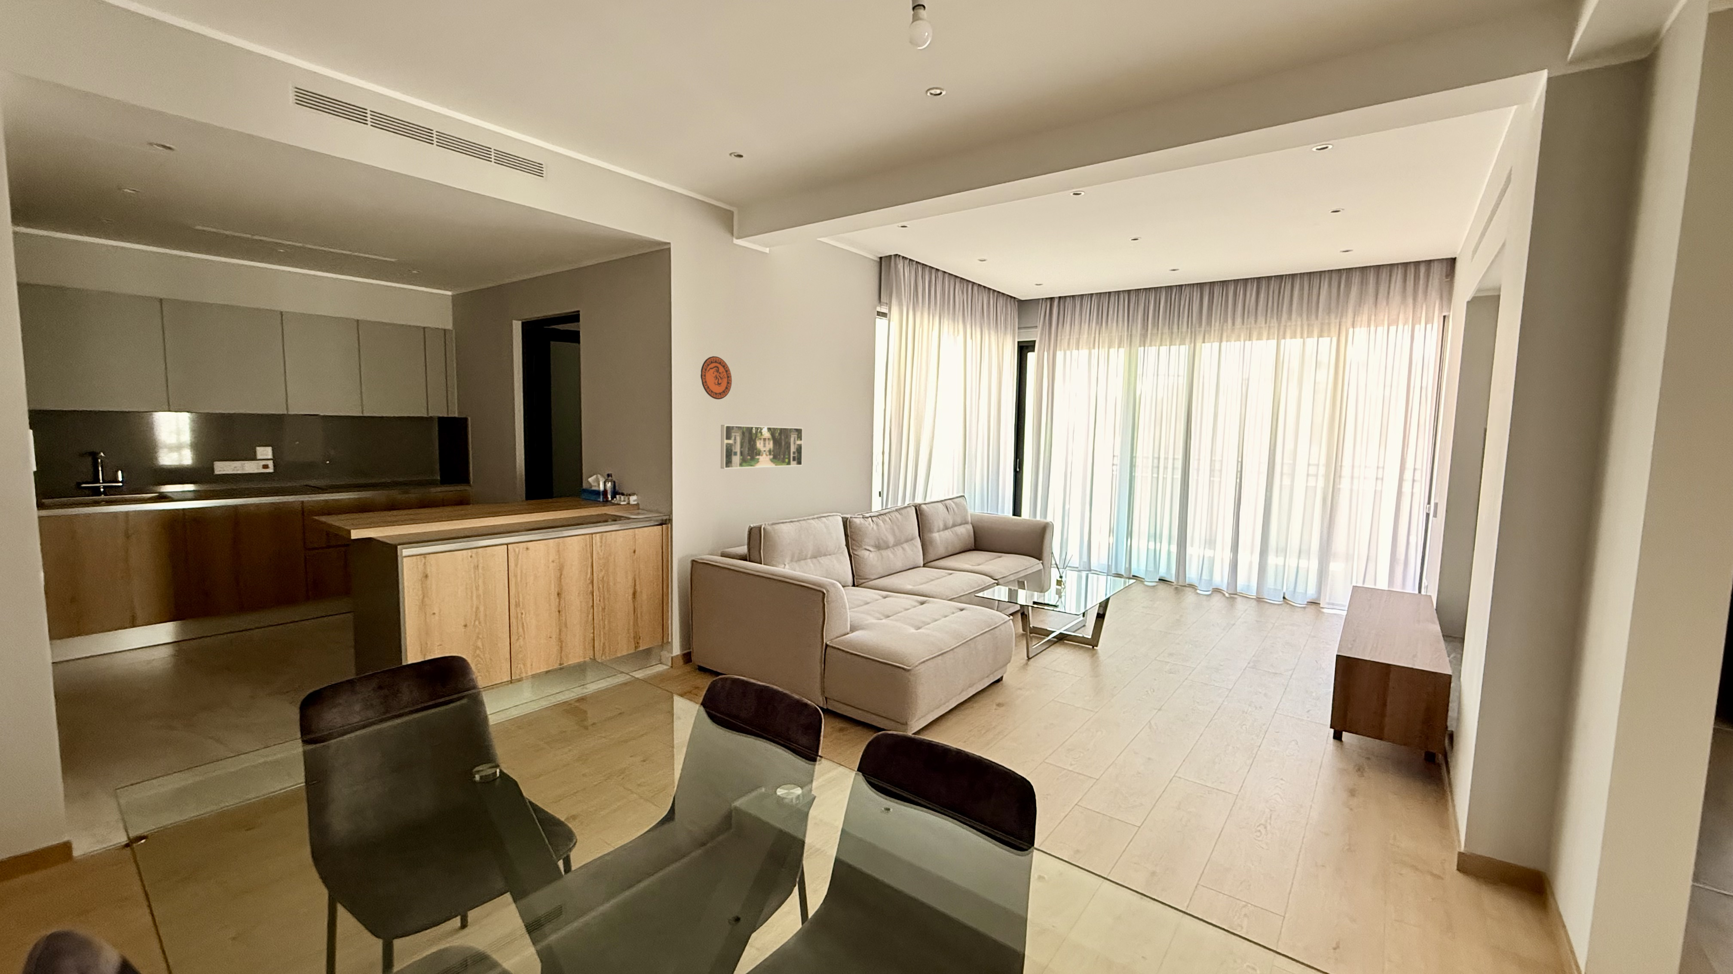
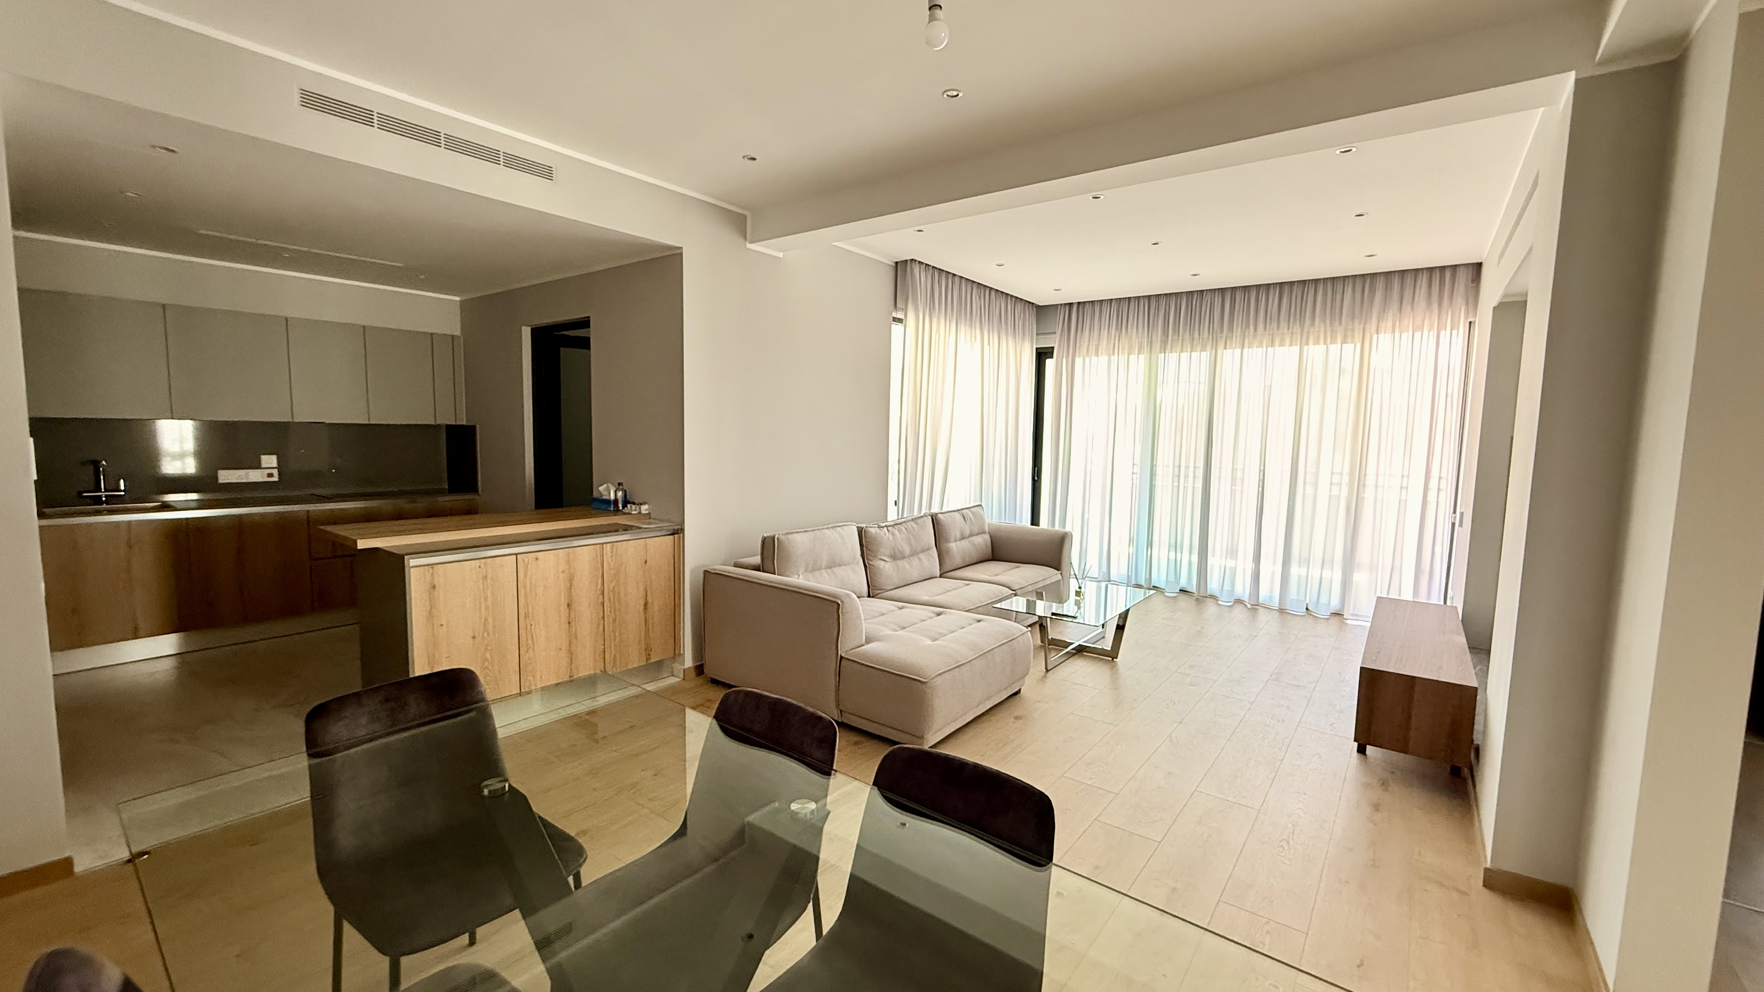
- decorative plate [700,356,732,400]
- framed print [720,425,803,469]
